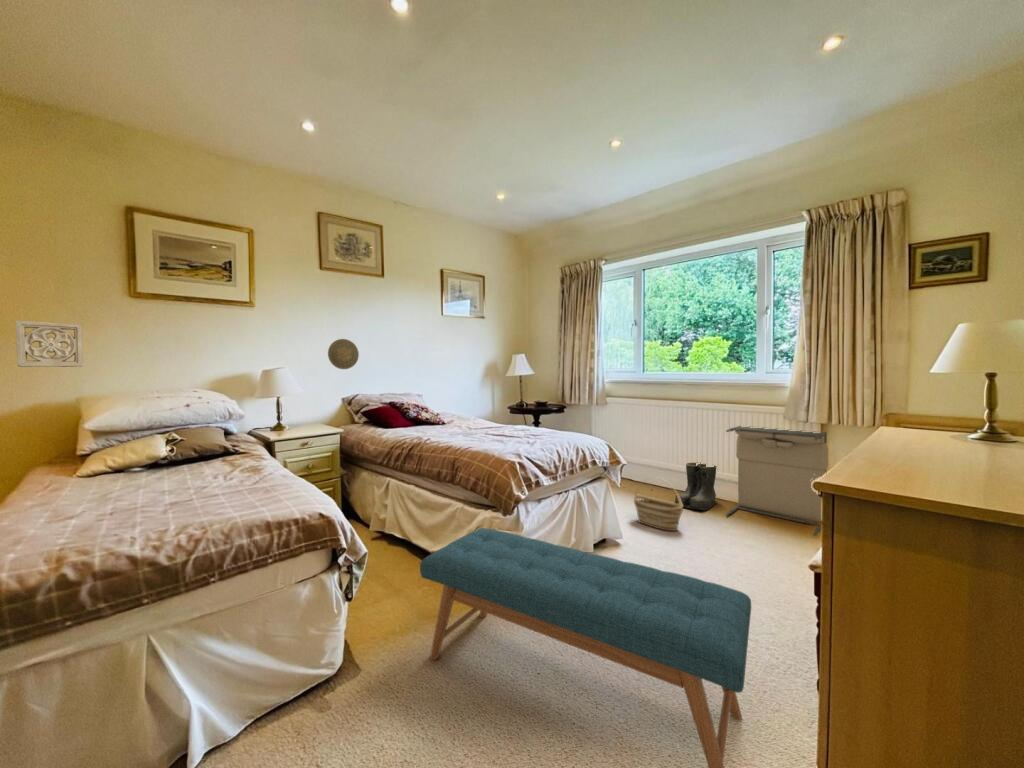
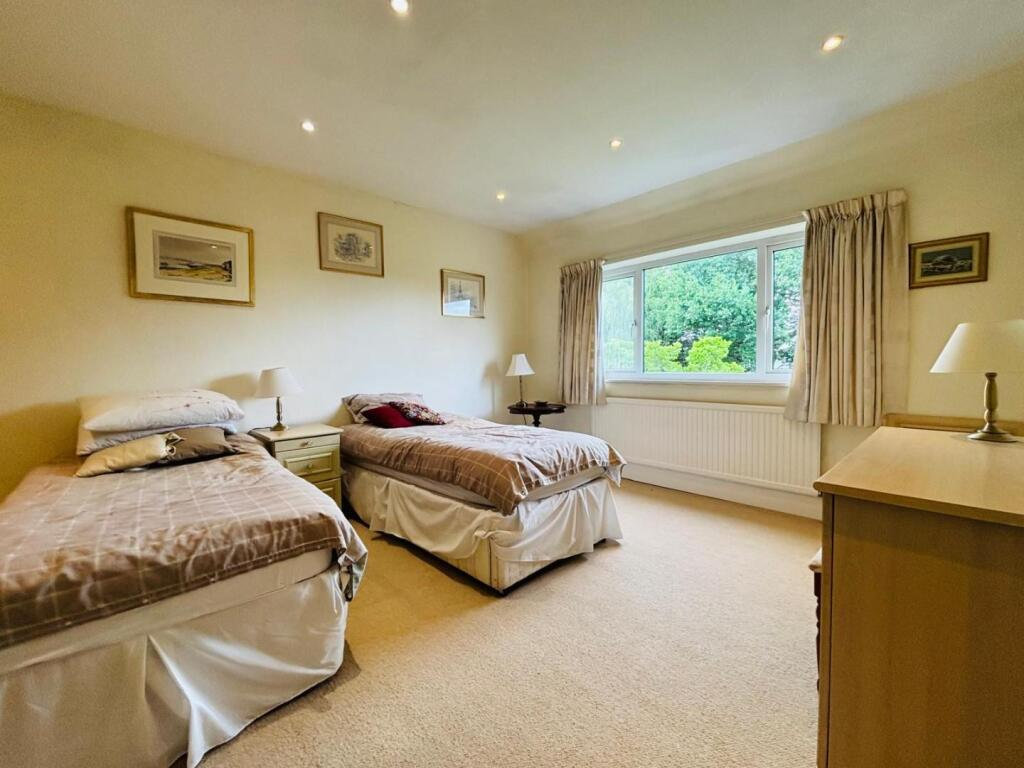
- bench [419,527,752,768]
- decorative plate [327,338,360,370]
- wall ornament [15,319,84,368]
- laundry hamper [725,425,829,537]
- basket [633,477,684,532]
- boots [674,462,718,511]
